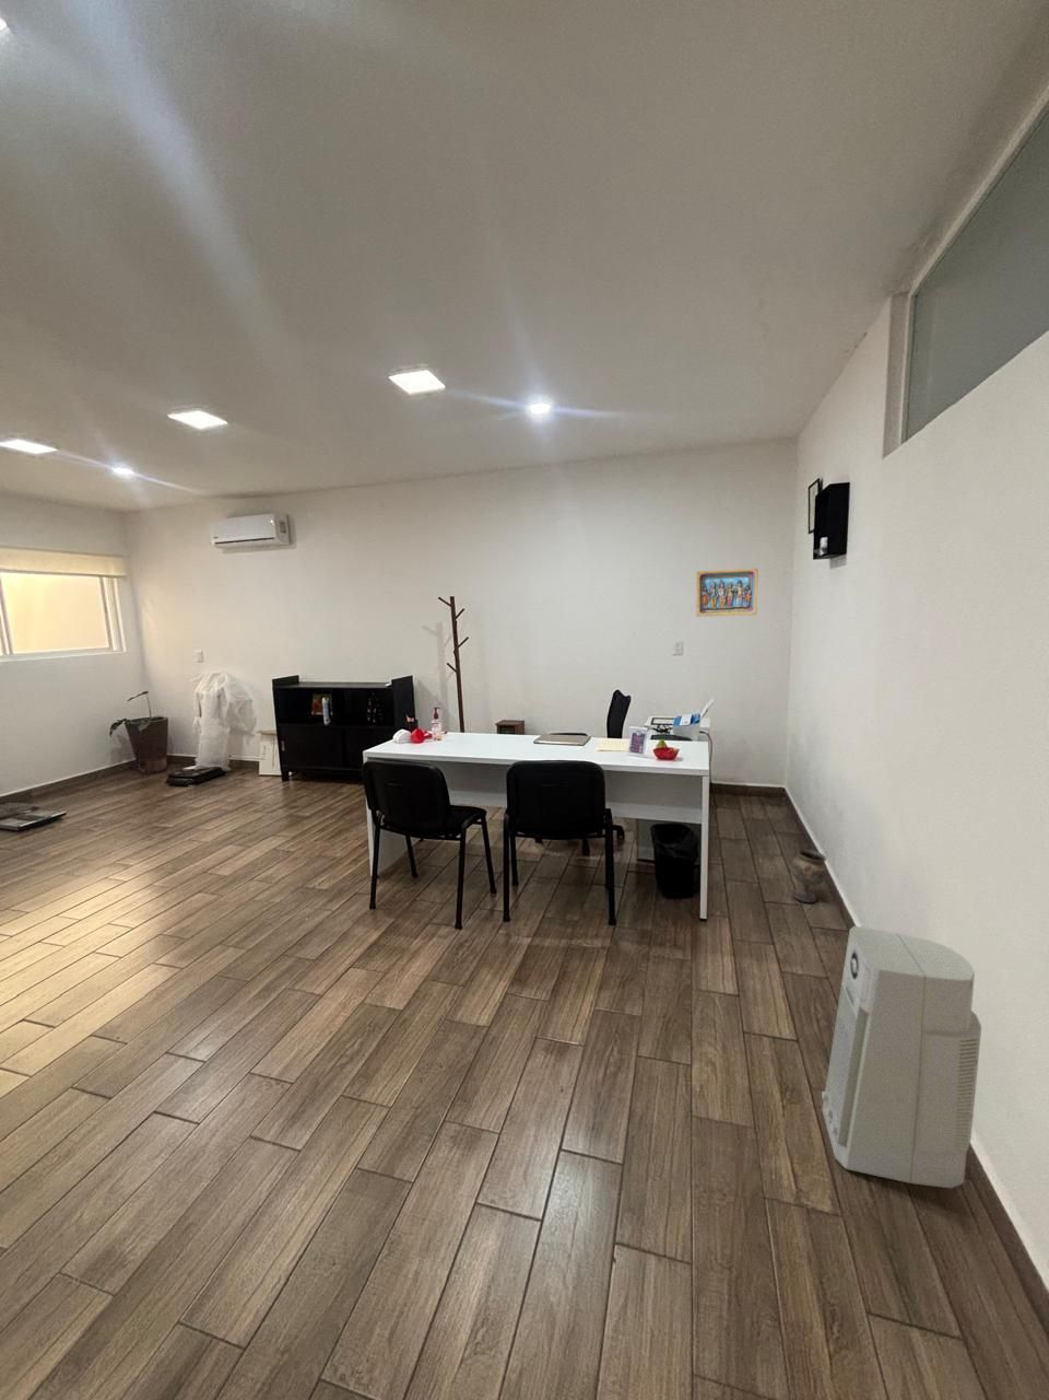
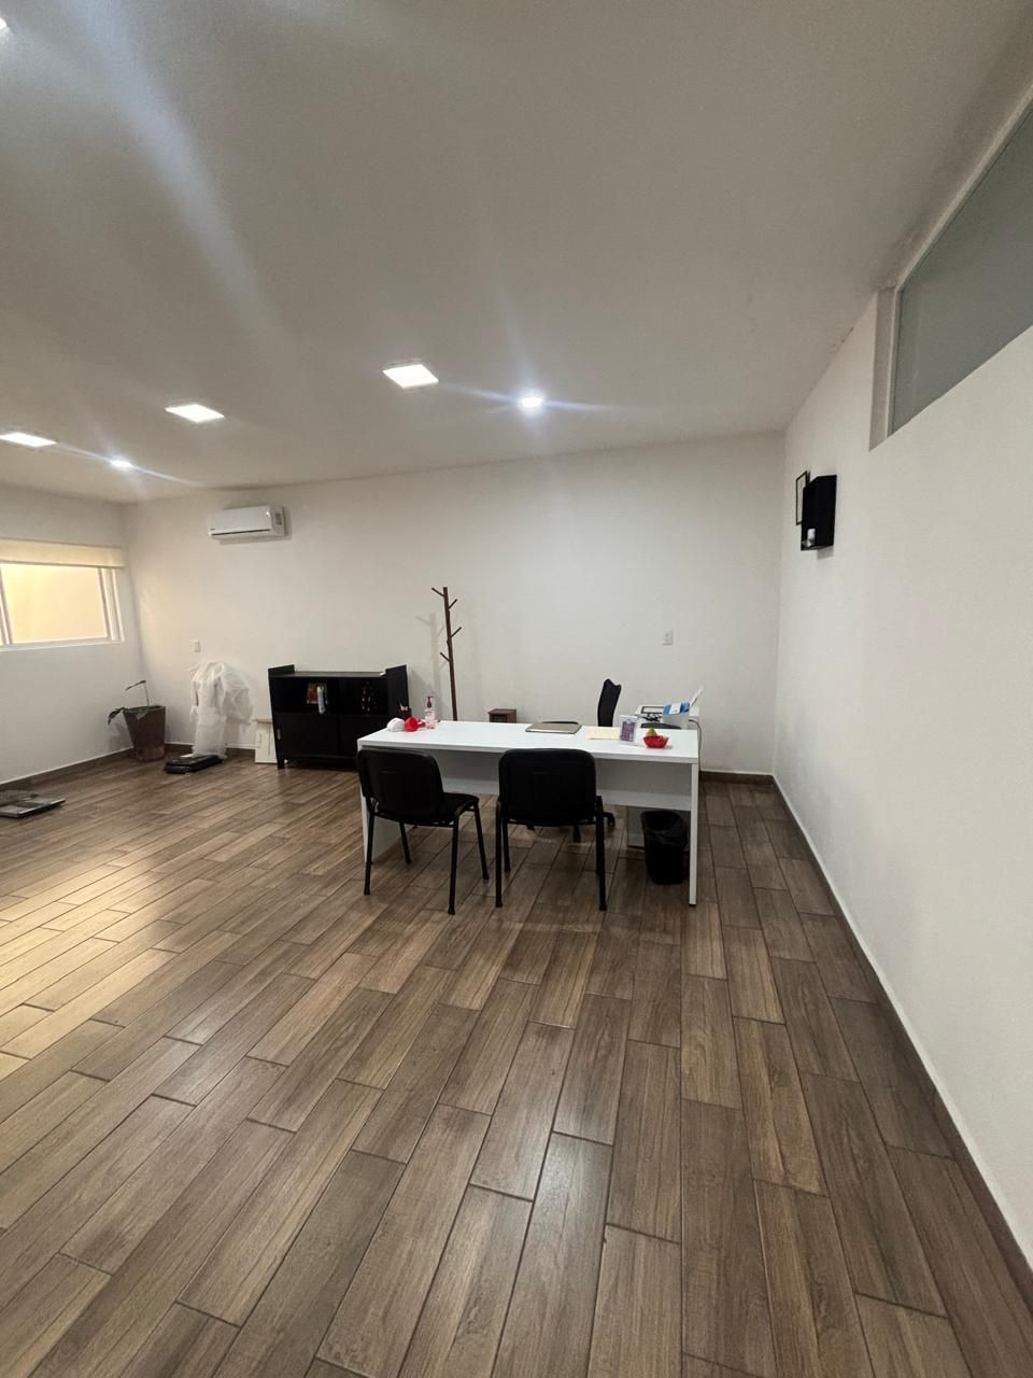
- goblet [790,848,829,904]
- relief panel [695,568,759,618]
- air purifier [821,925,983,1189]
